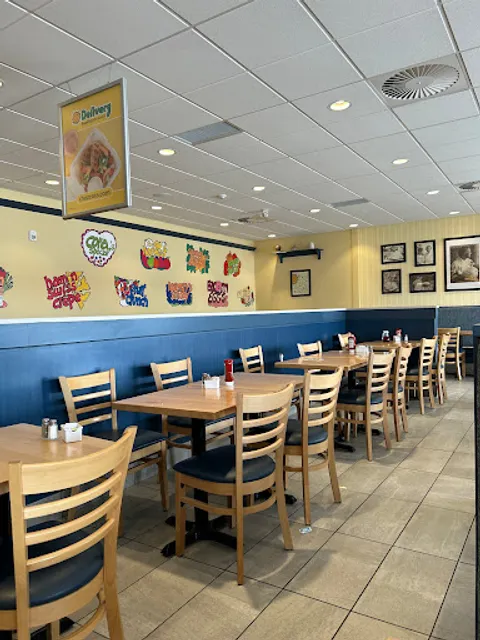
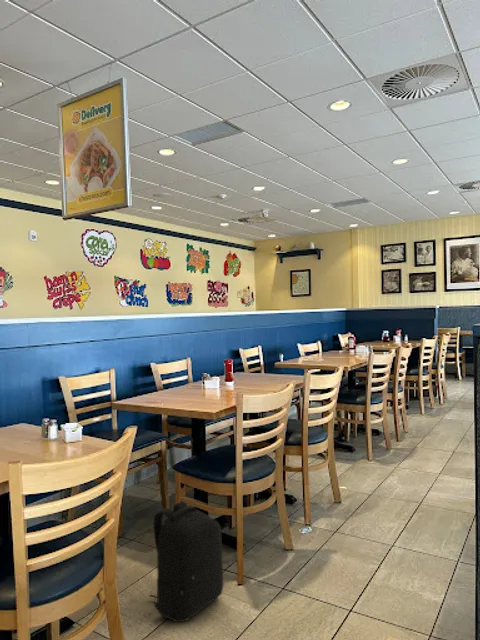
+ backpack [148,500,224,623]
